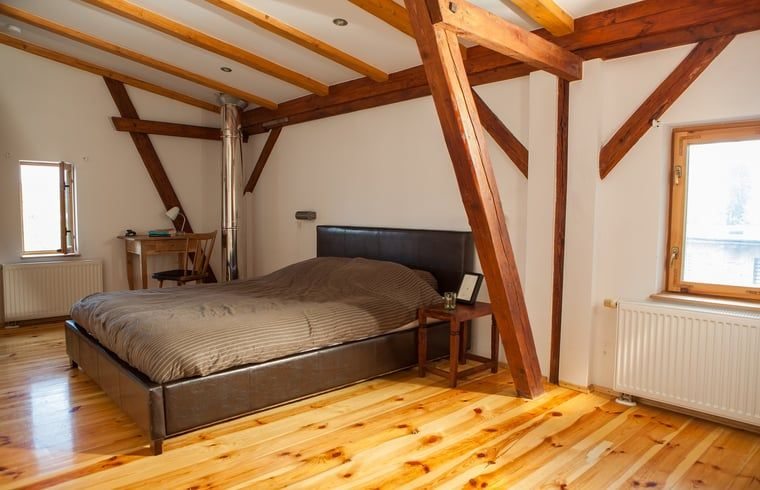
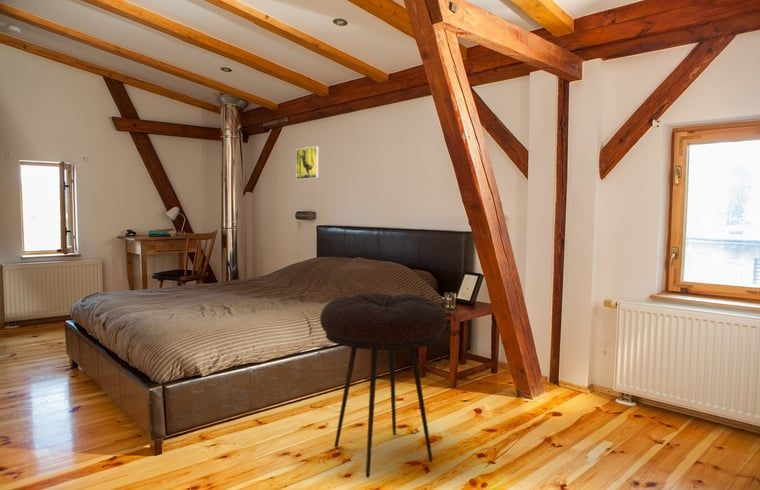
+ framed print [295,145,320,181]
+ stool [319,292,448,479]
